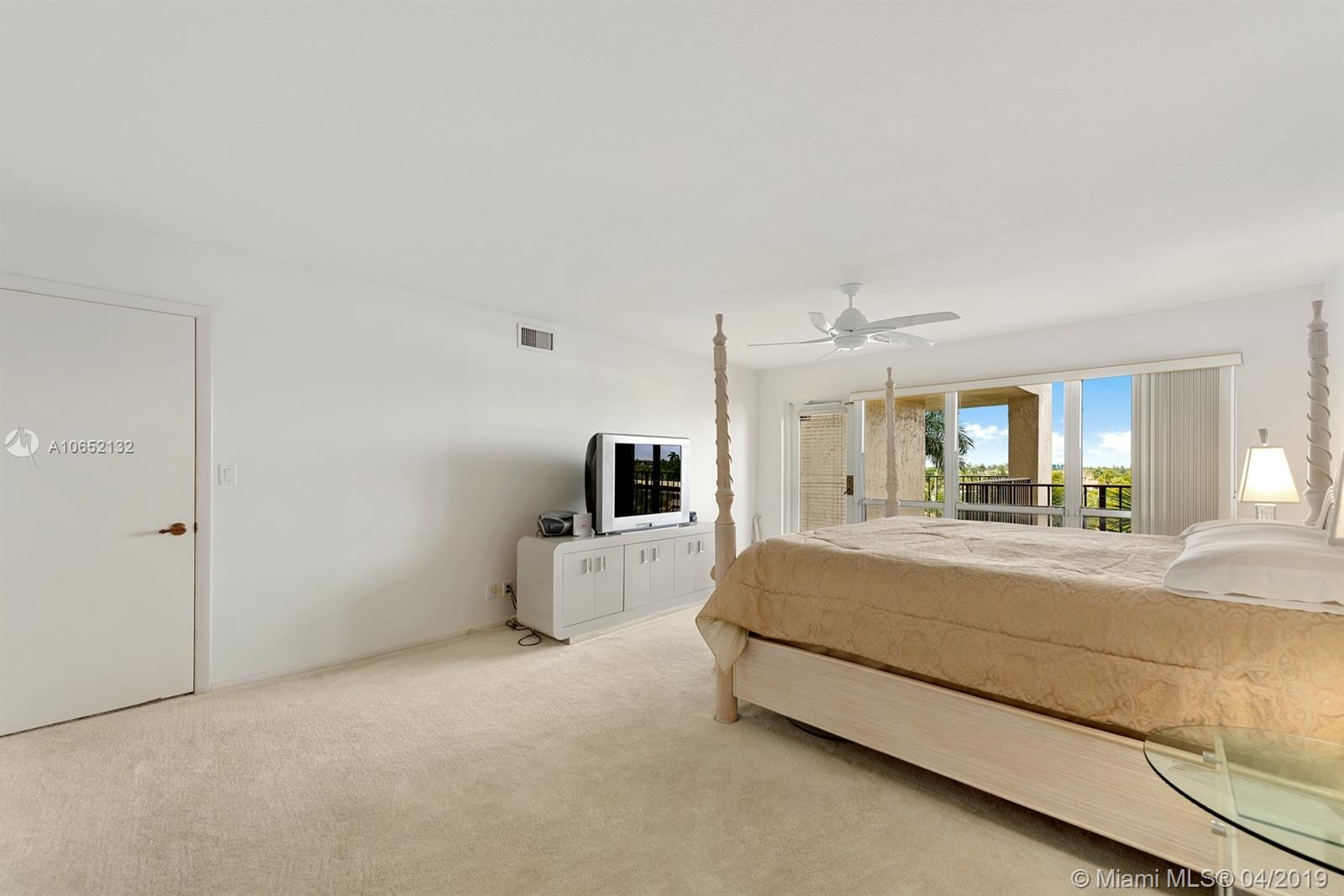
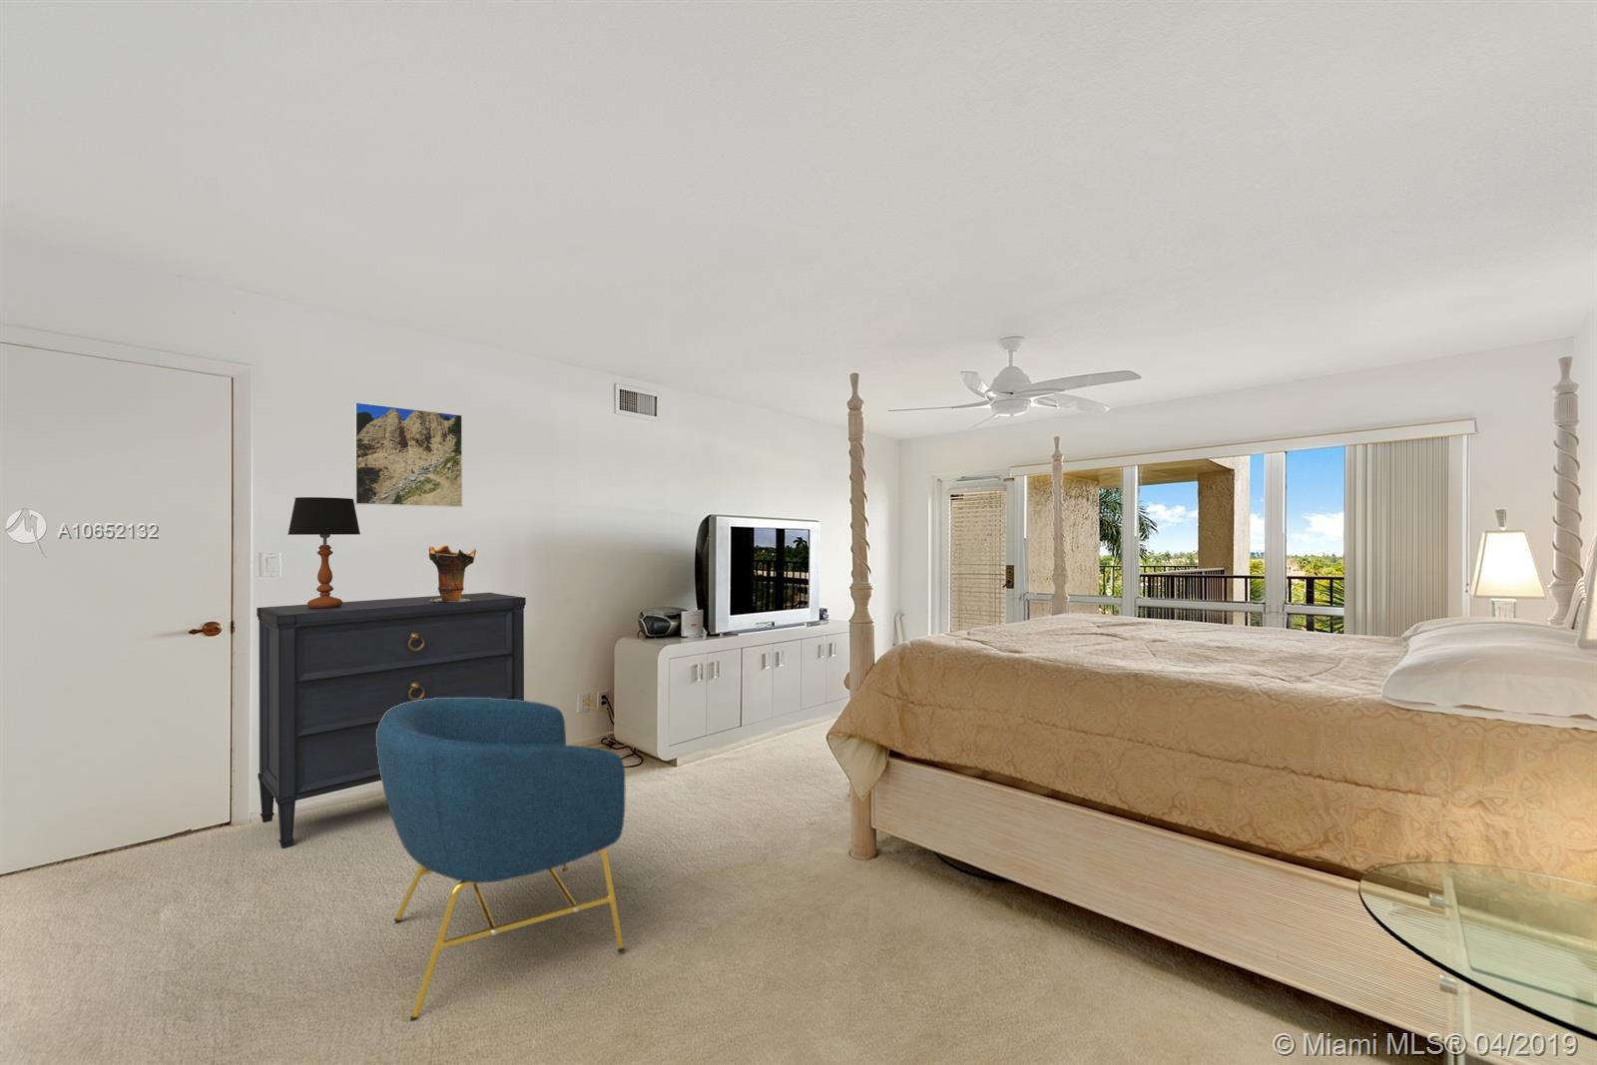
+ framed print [353,402,463,508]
+ dresser [255,592,528,850]
+ table lamp [286,496,361,609]
+ decorative vase [428,544,478,601]
+ armchair [377,698,626,1022]
